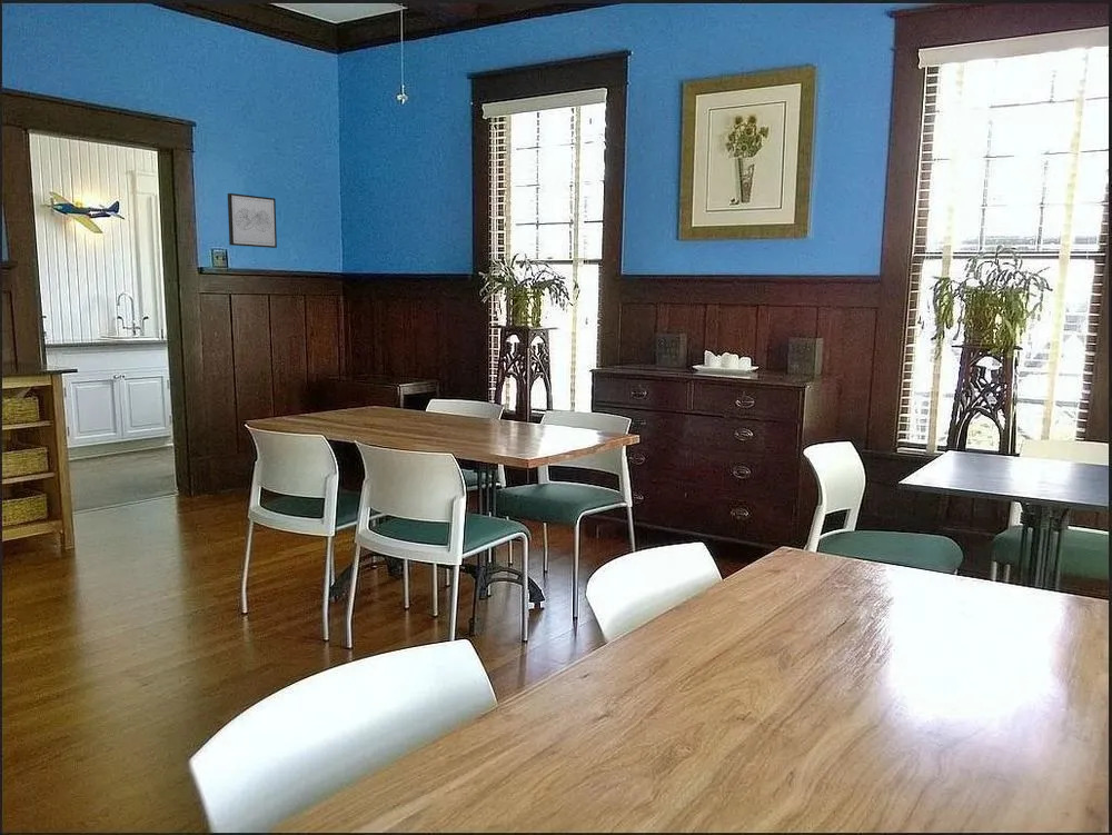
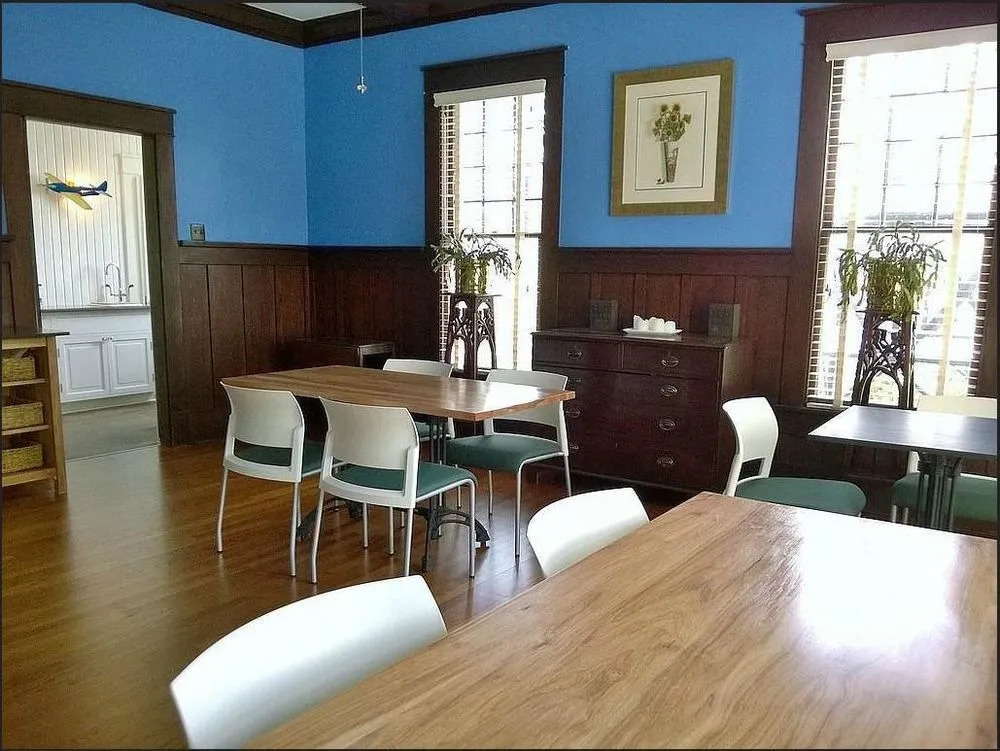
- wall art [227,192,278,249]
